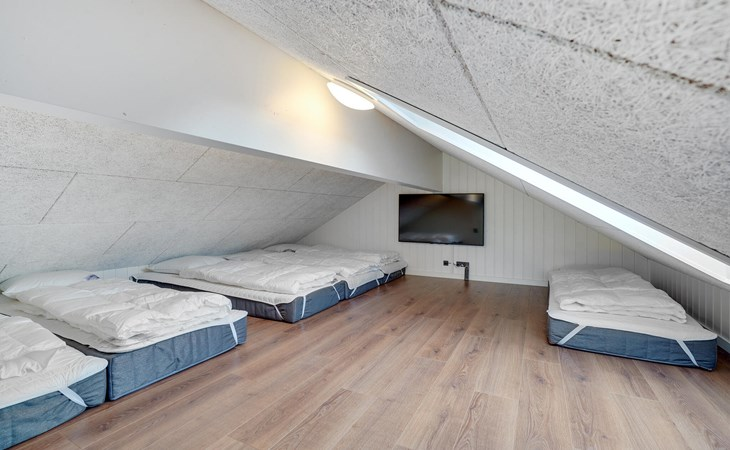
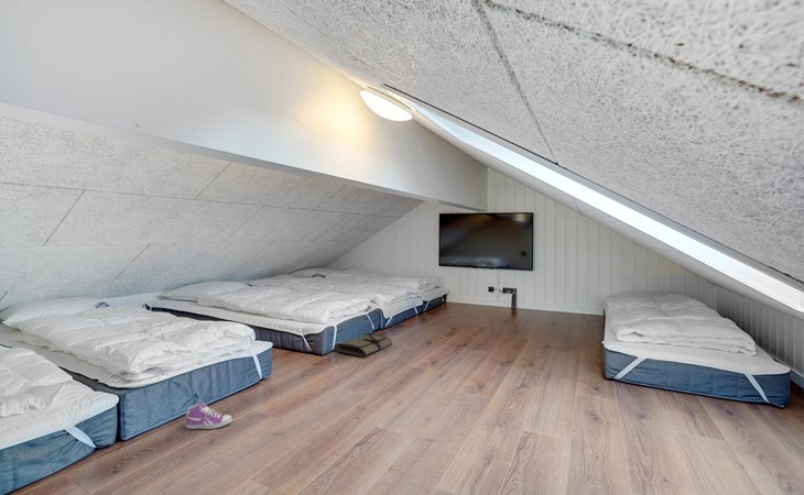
+ tool roll [334,332,393,358]
+ sneaker [185,399,233,430]
